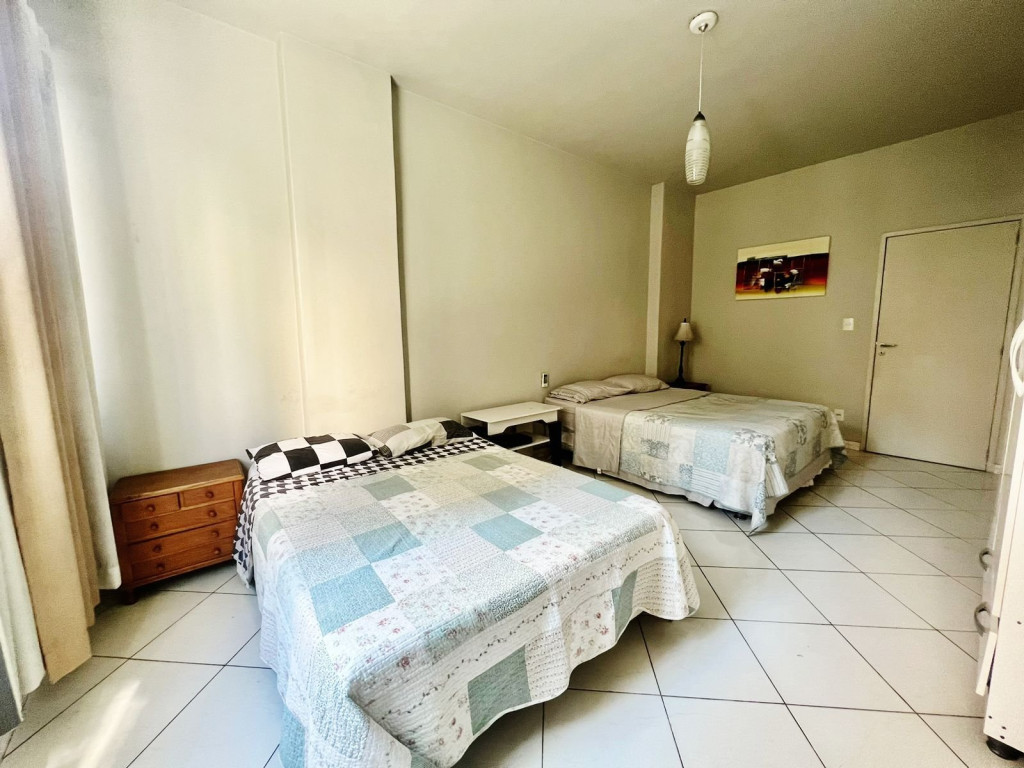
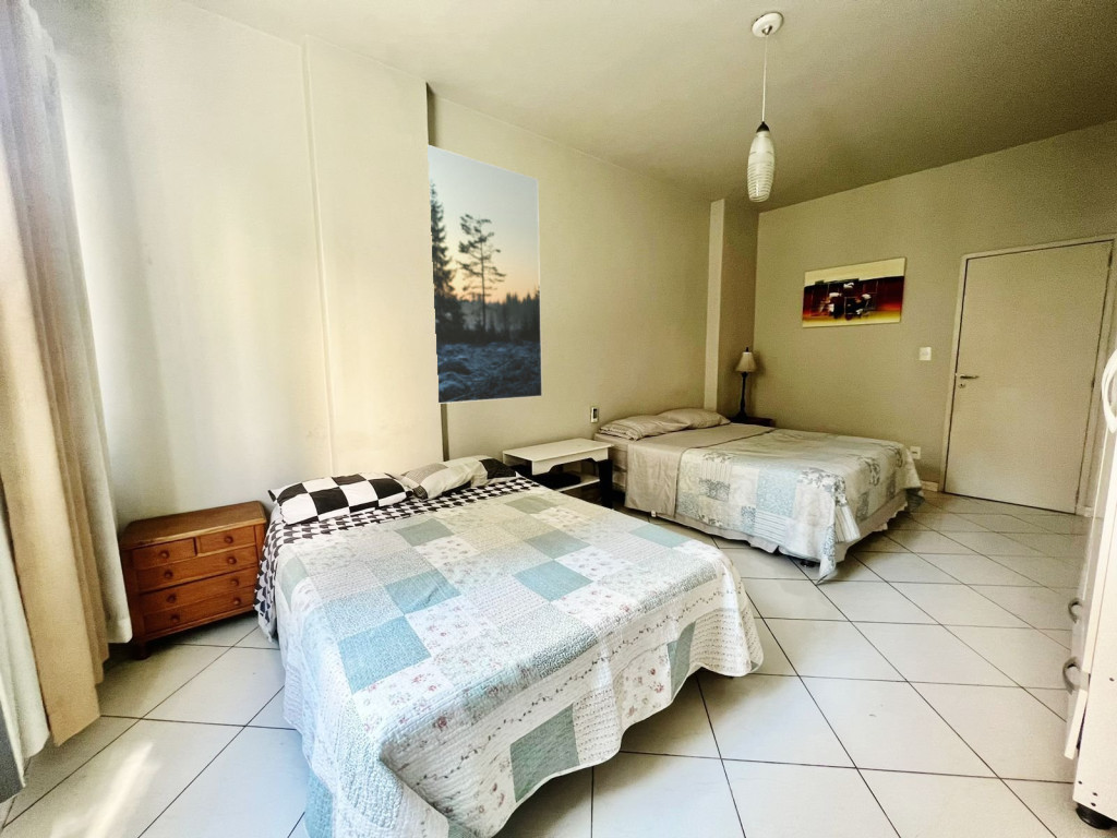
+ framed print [427,144,543,405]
